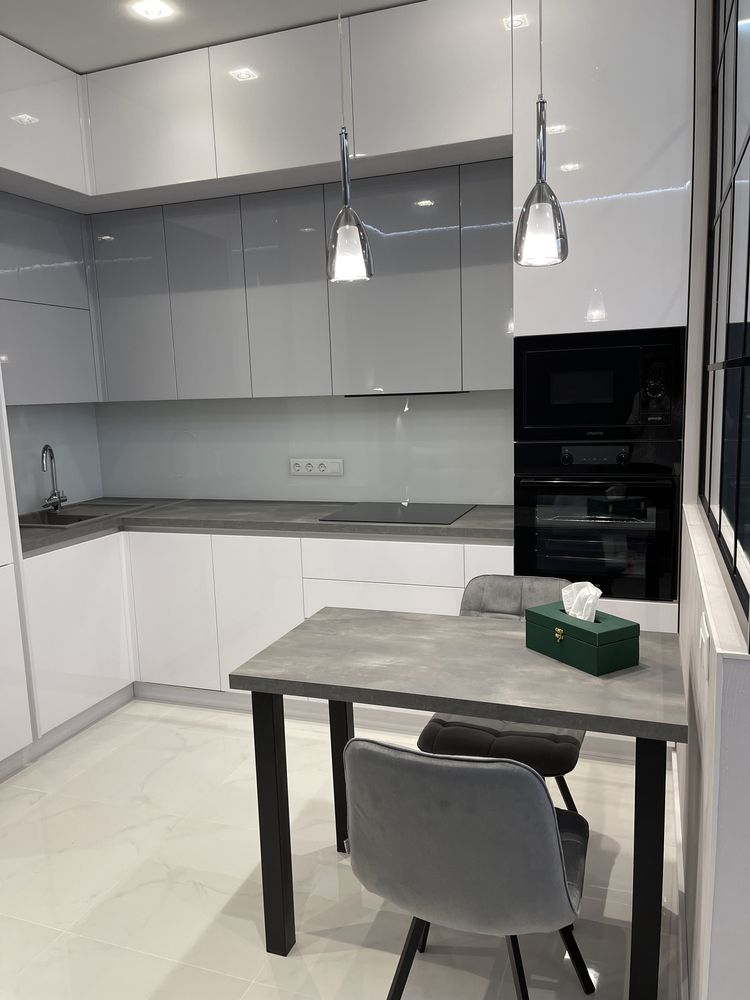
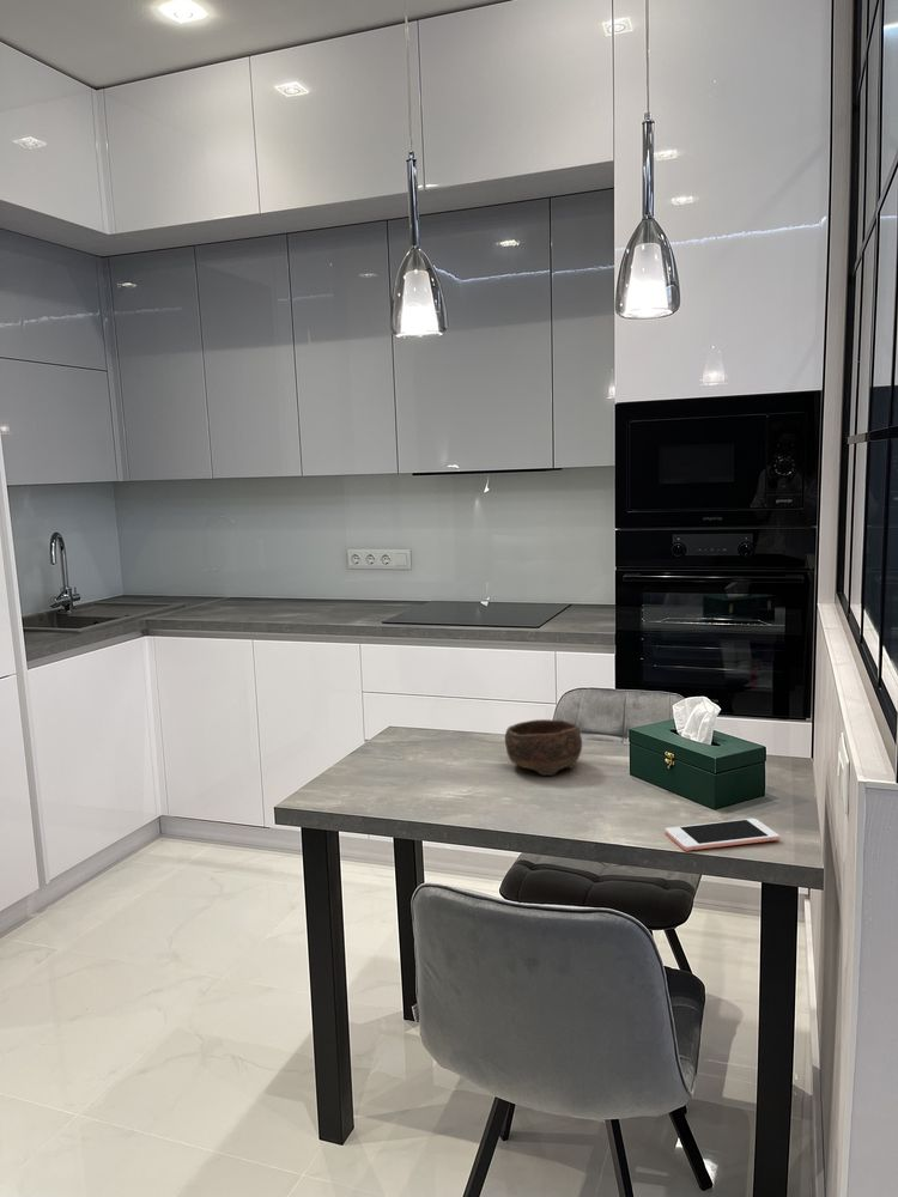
+ bowl [504,718,583,777]
+ cell phone [665,818,781,852]
